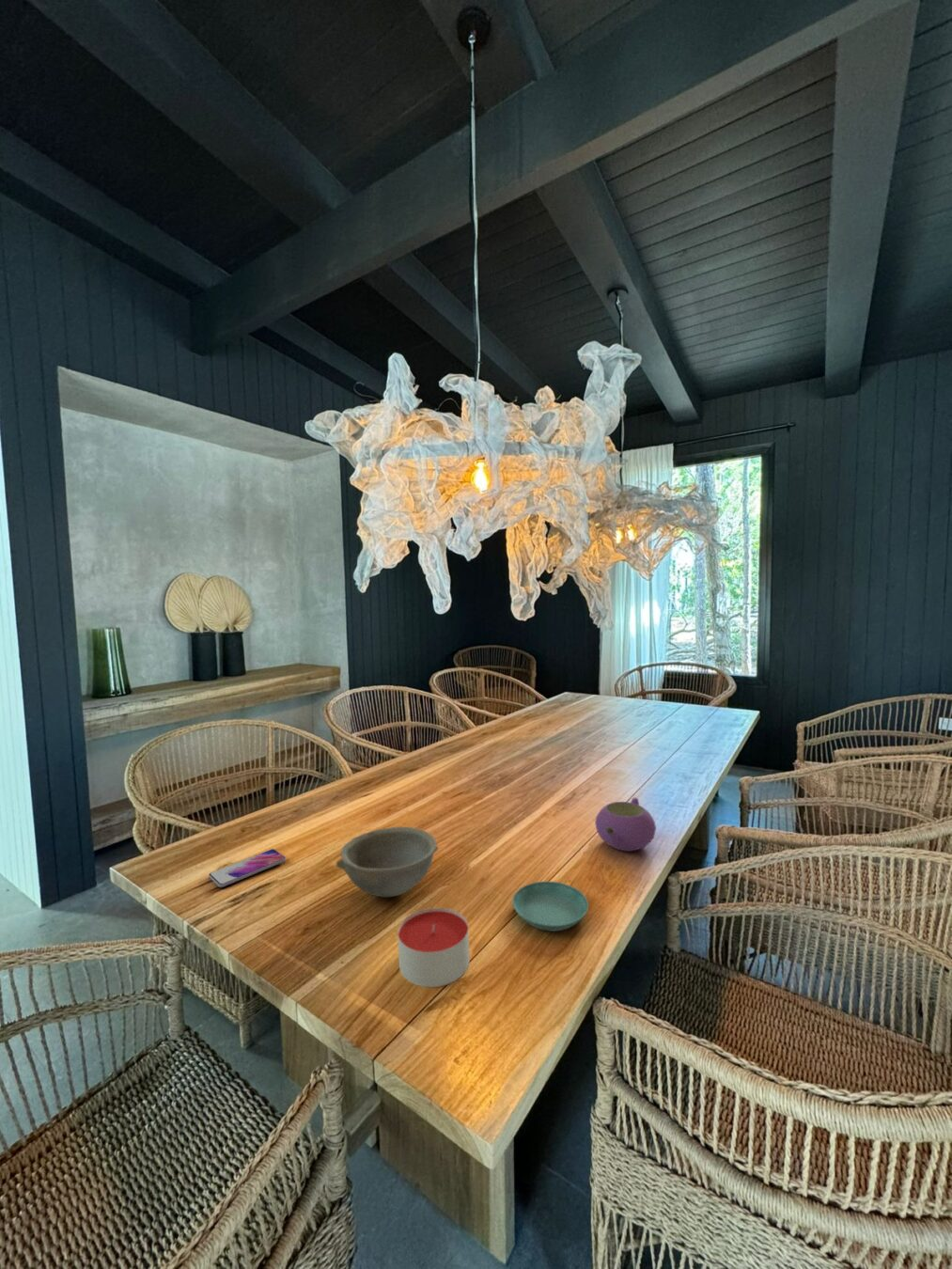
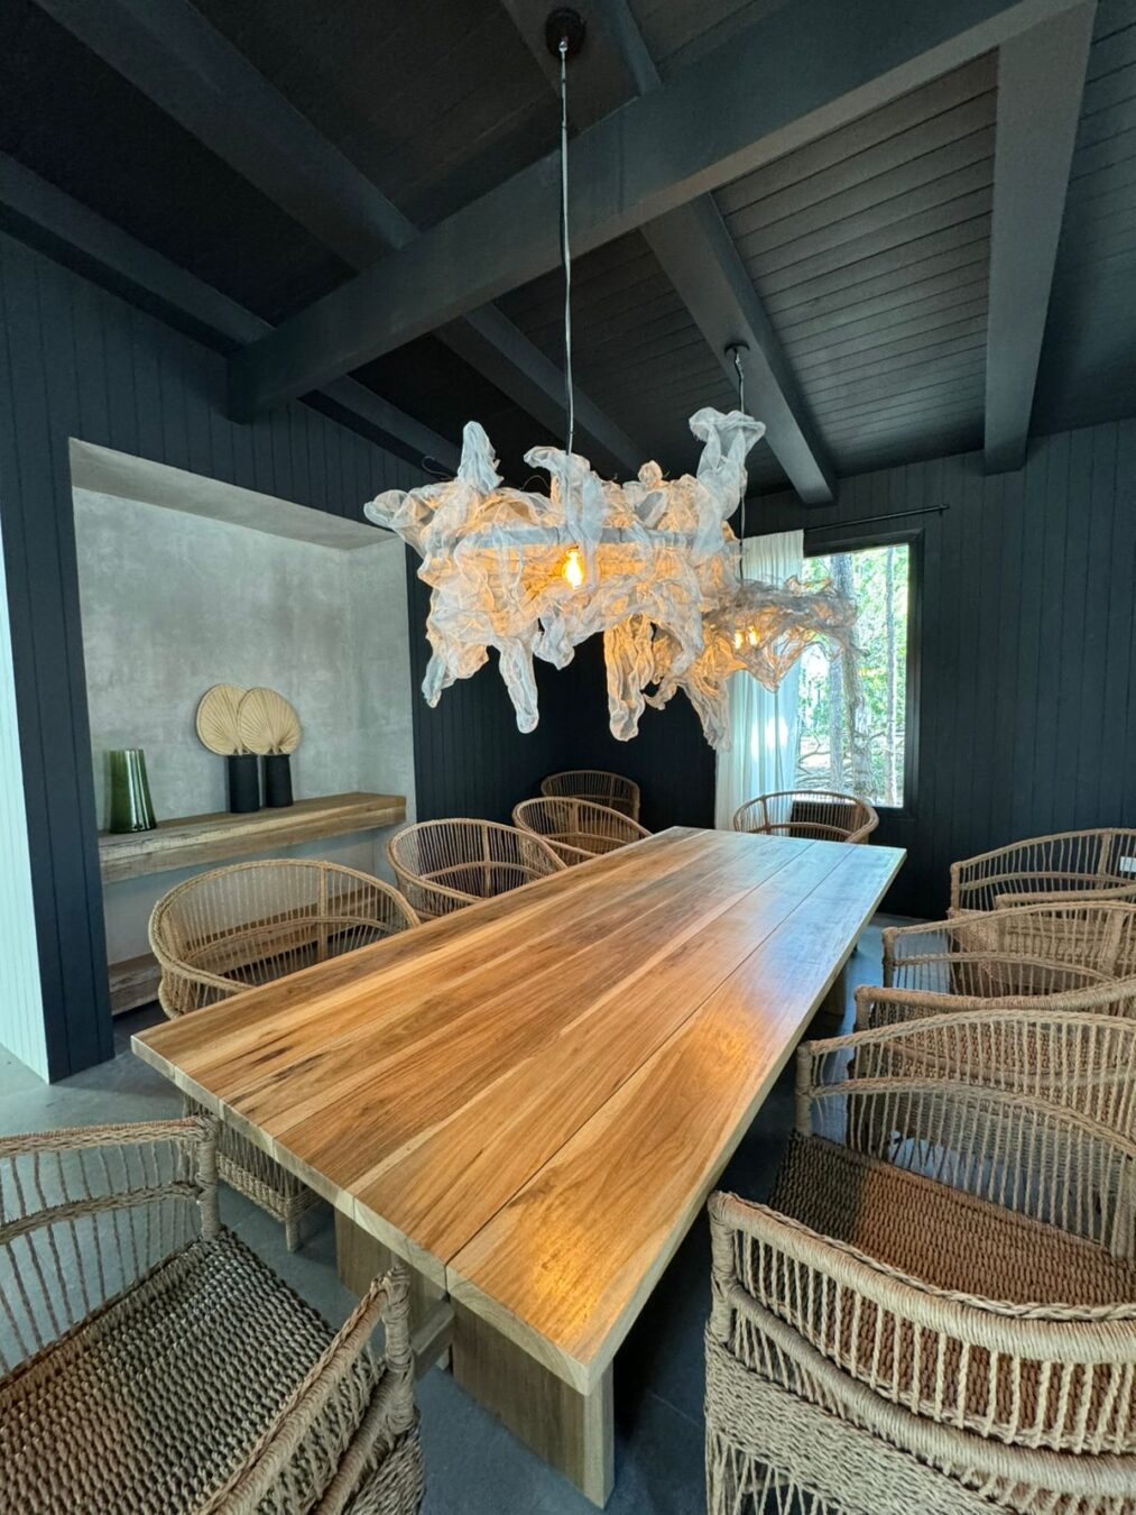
- saucer [511,880,589,932]
- teapot [594,796,657,853]
- candle [397,907,471,988]
- smartphone [208,848,287,888]
- bowl [336,825,439,898]
